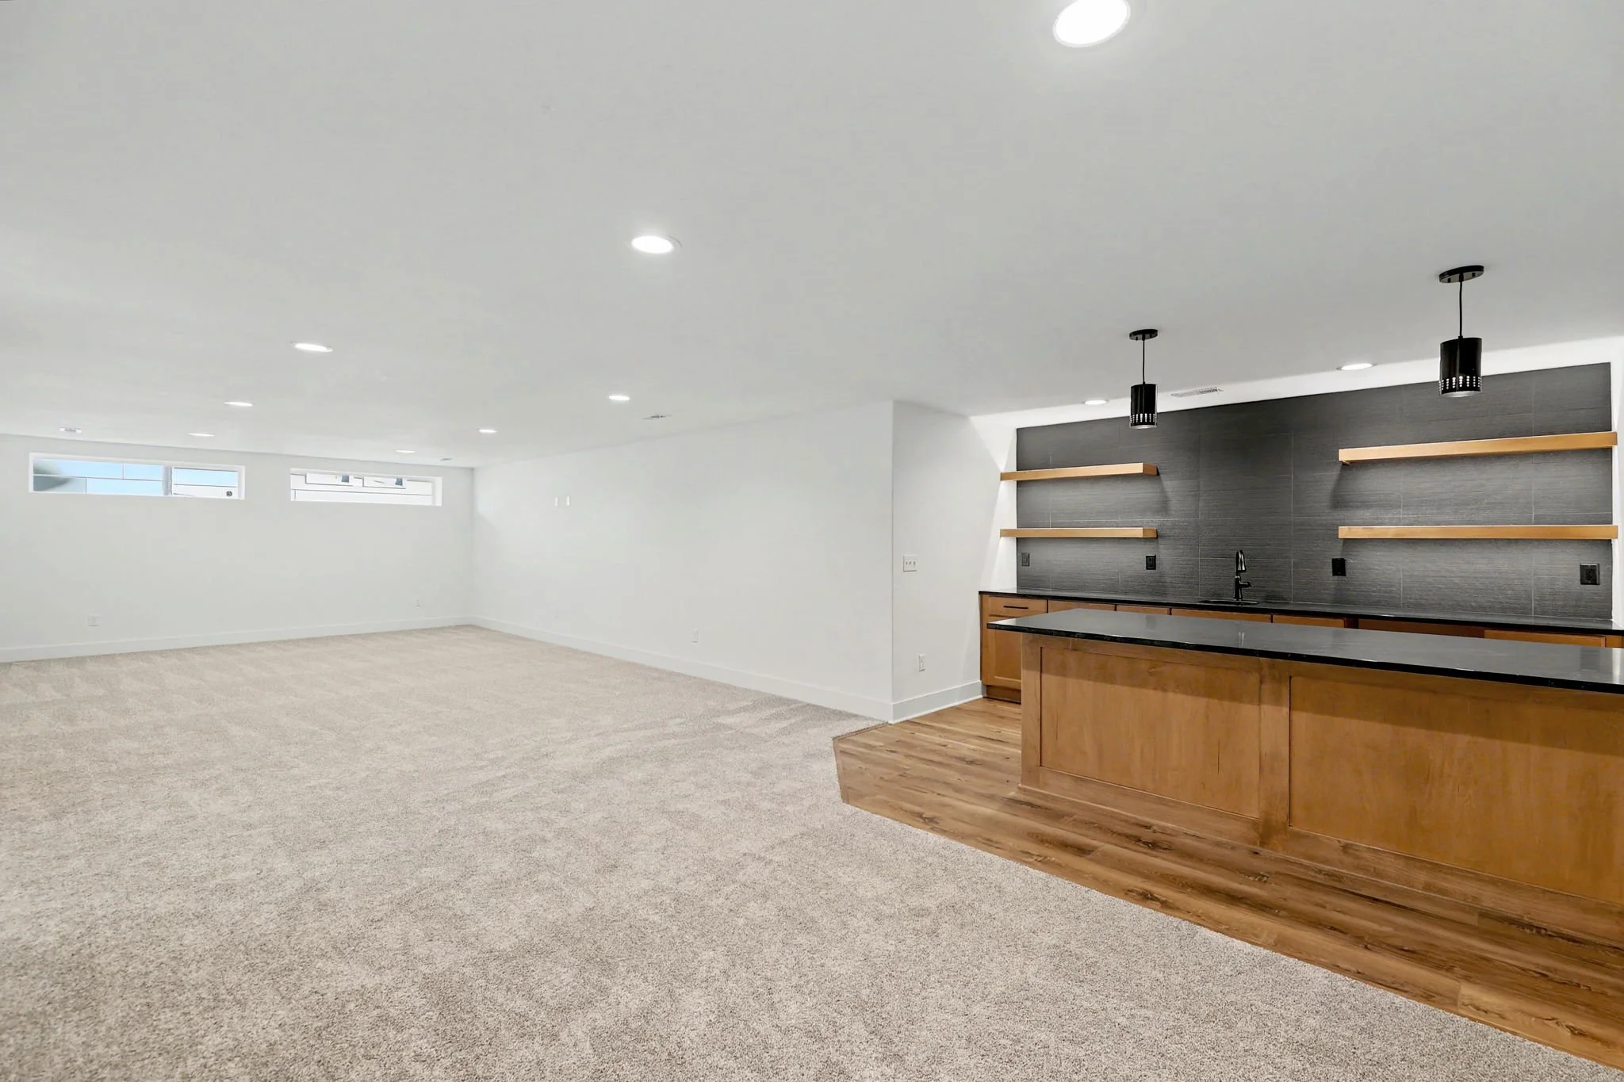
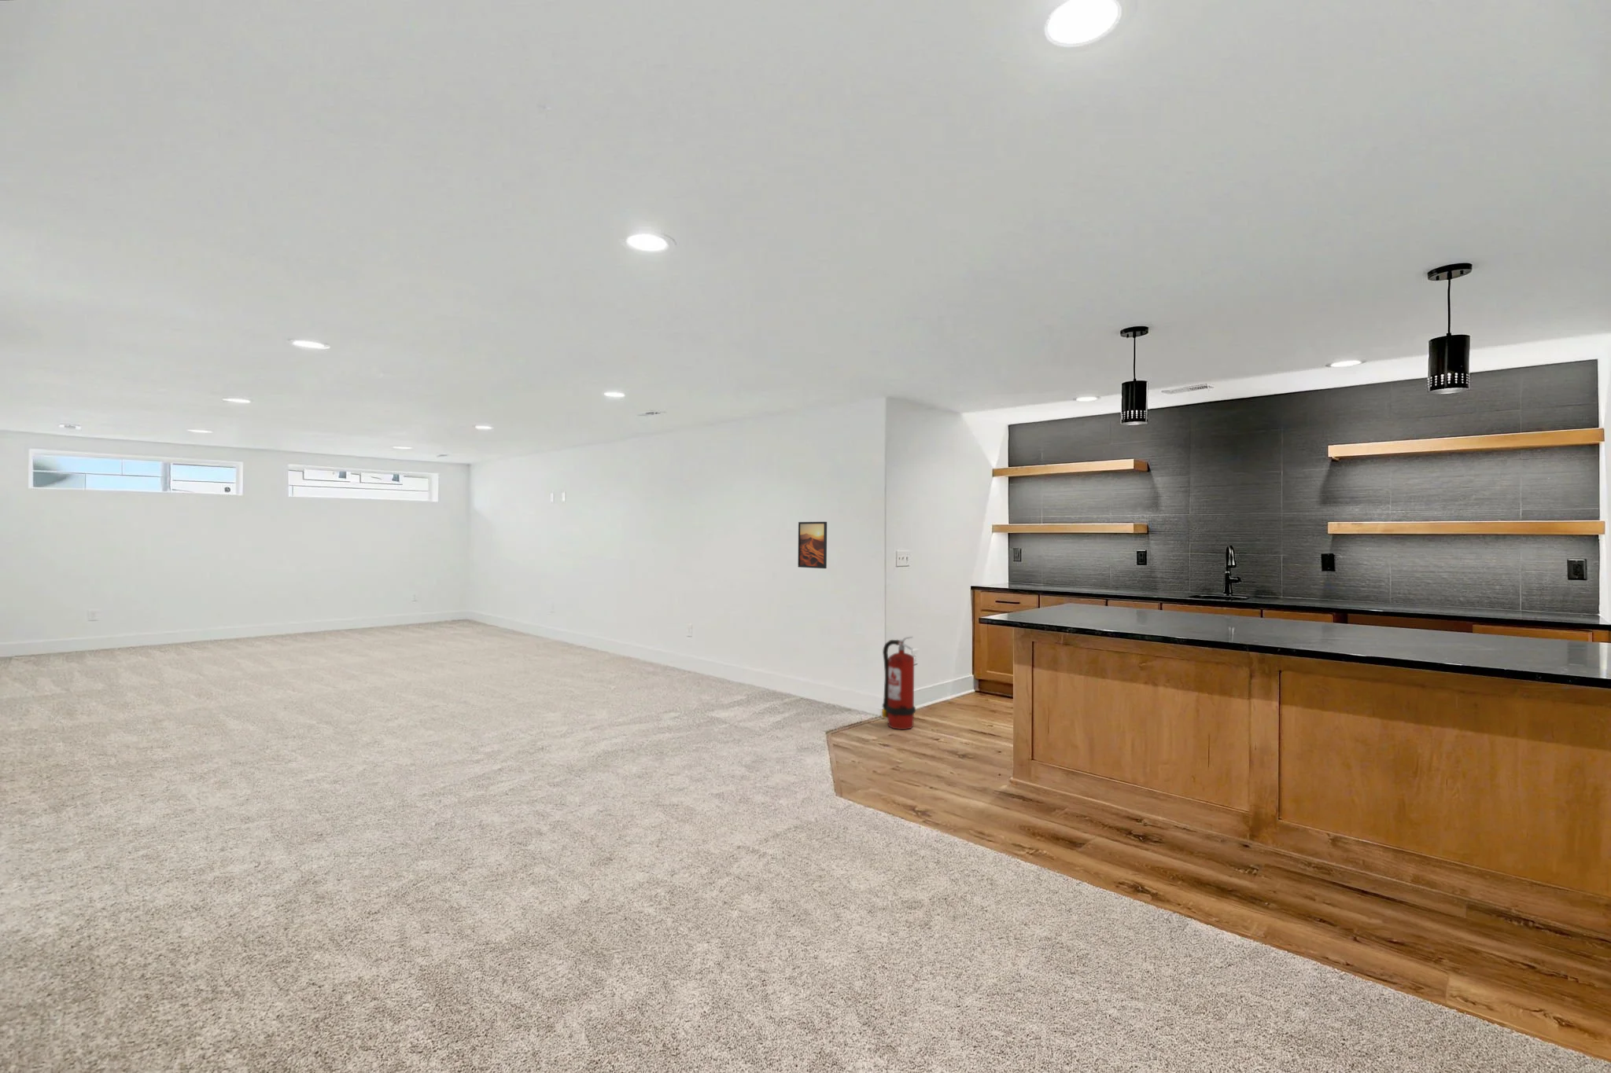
+ fire extinguisher [882,636,916,731]
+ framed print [797,521,828,569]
